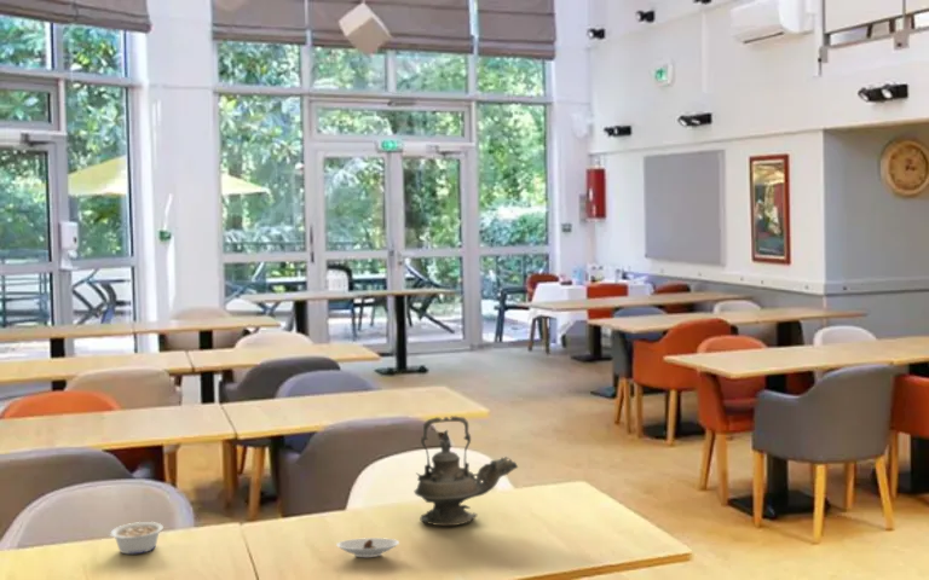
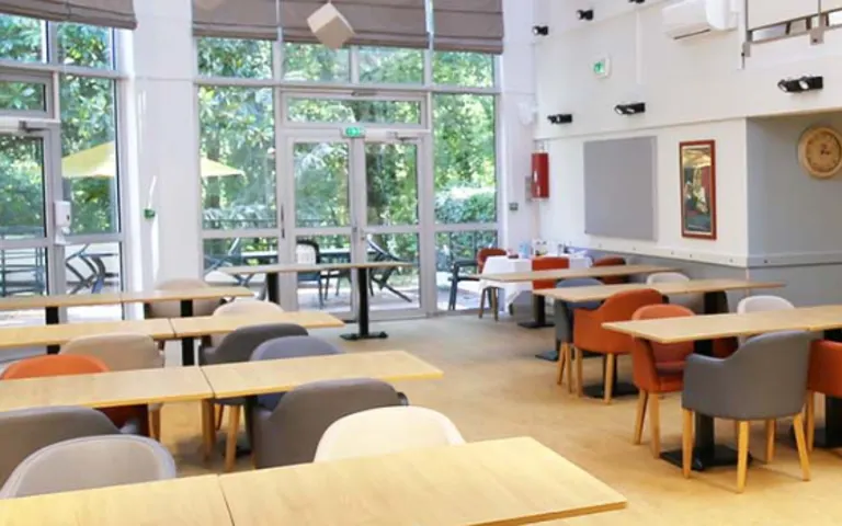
- legume [109,521,165,555]
- teapot [412,416,519,527]
- saucer [335,536,400,558]
